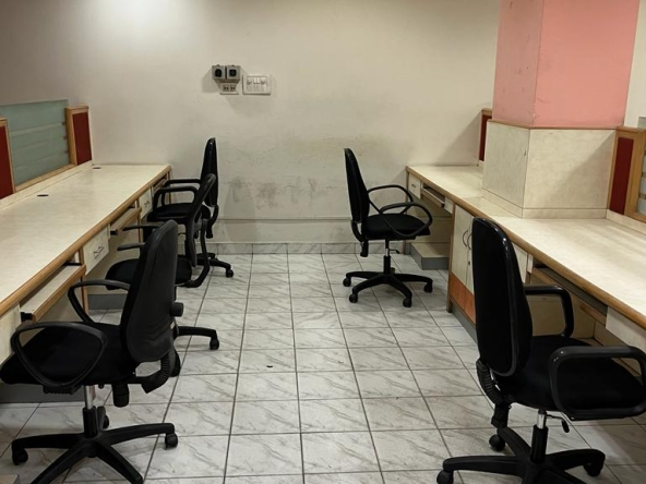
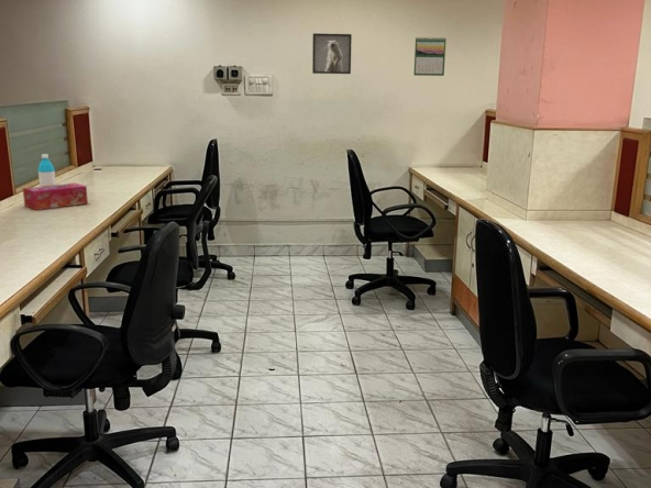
+ calendar [412,36,446,77]
+ water bottle [37,153,57,187]
+ tissue box [22,182,89,211]
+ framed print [311,32,353,75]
